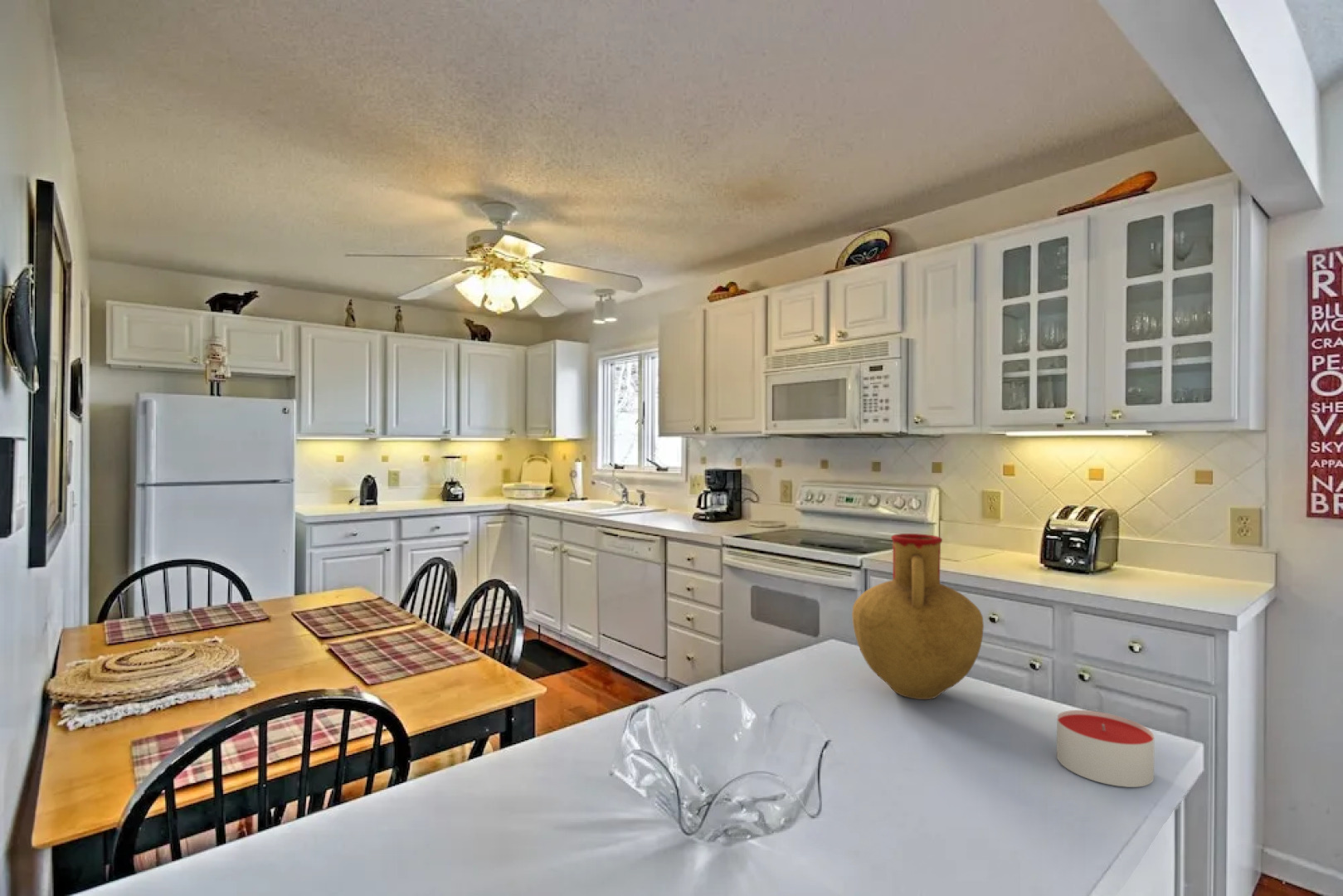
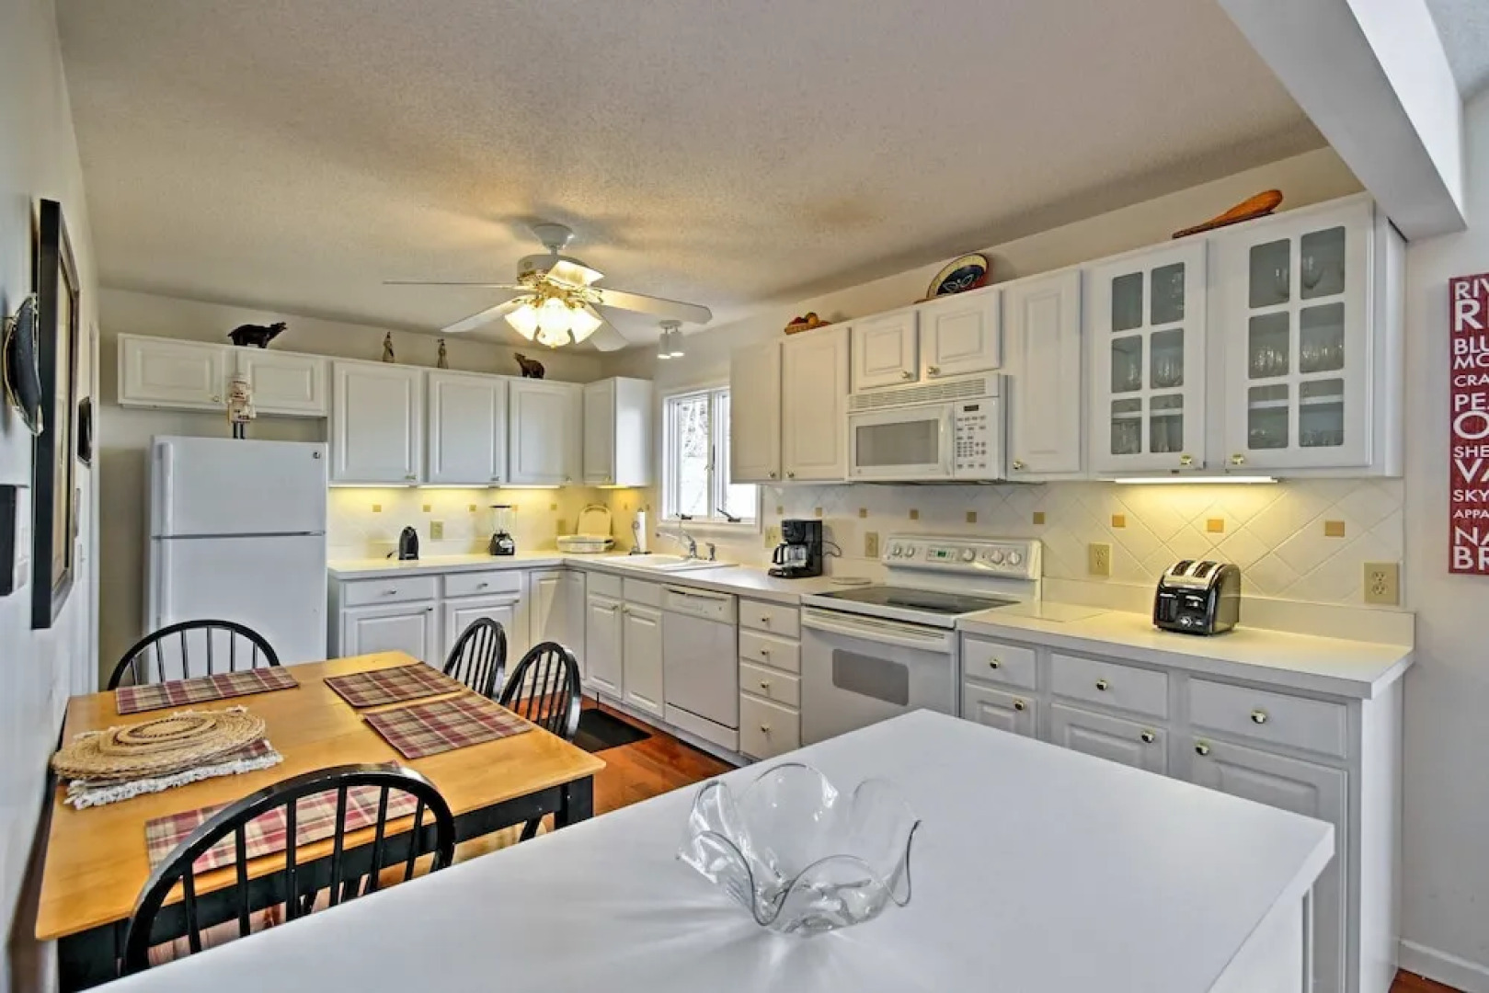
- candle [1056,709,1155,788]
- vase [851,533,985,700]
